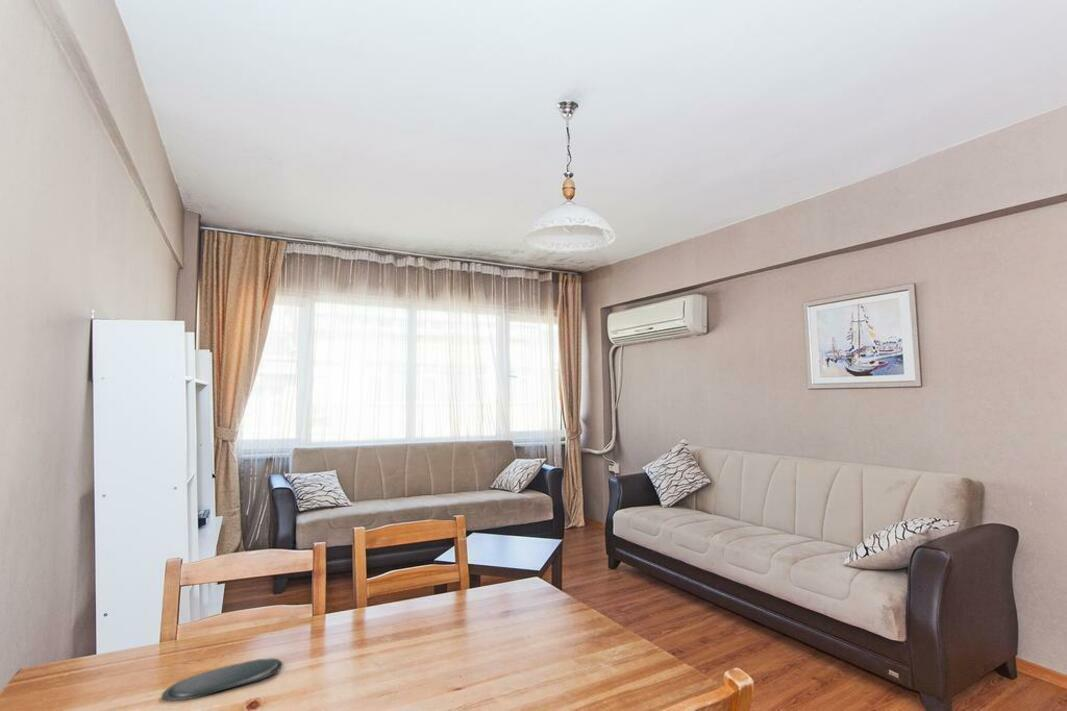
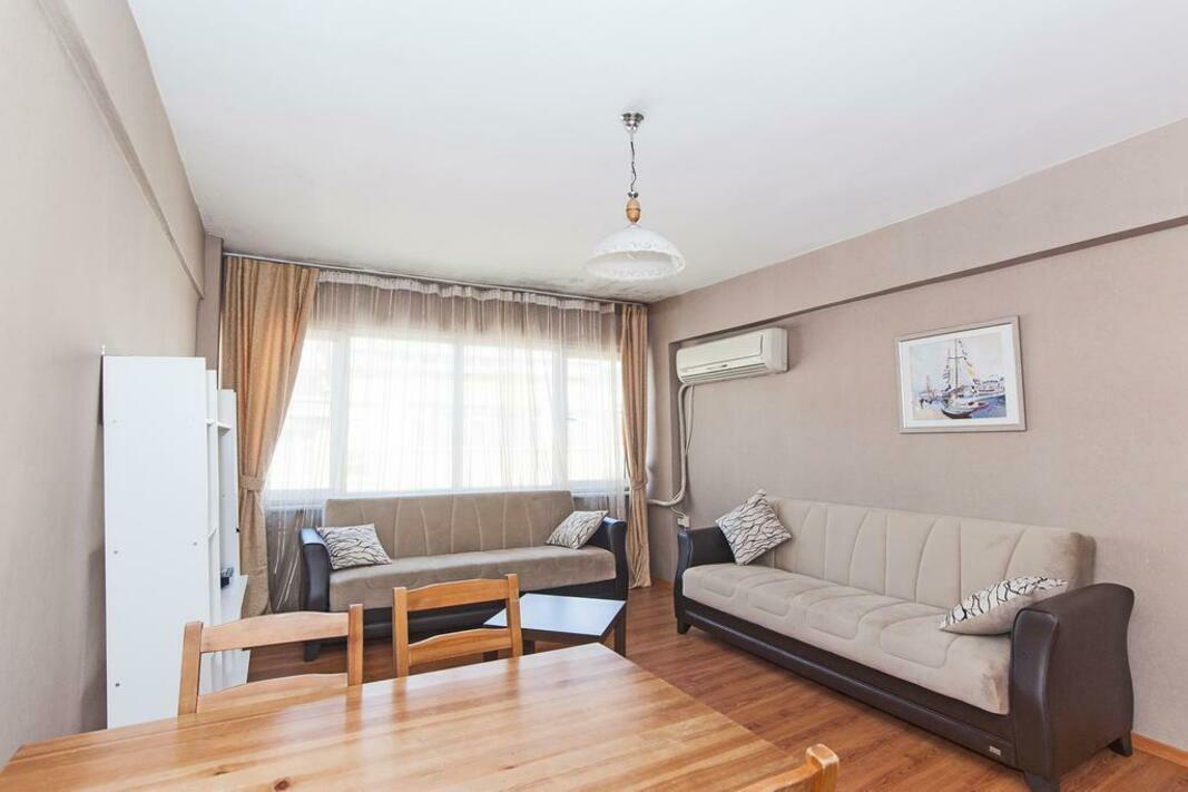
- oval tray [160,657,284,702]
